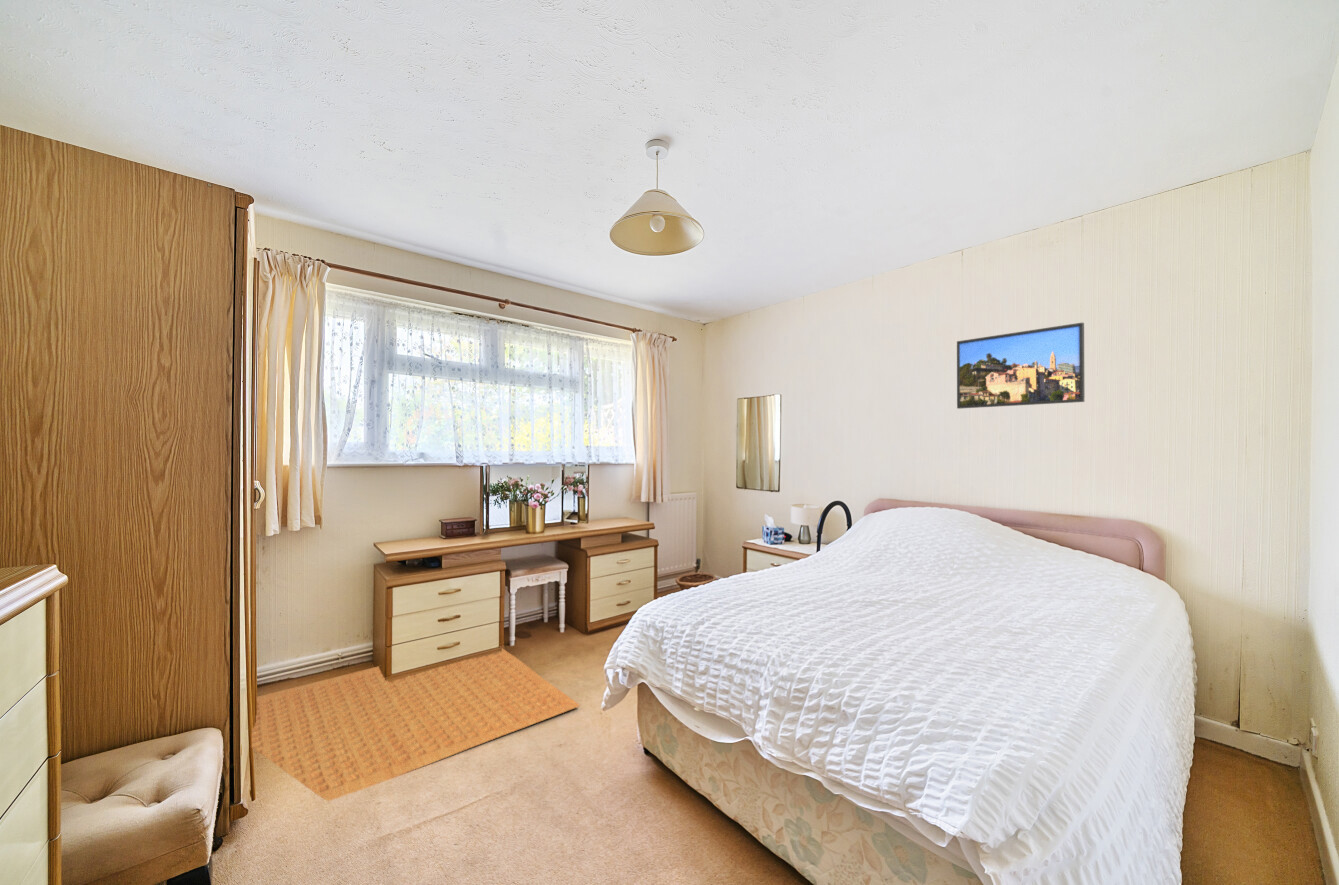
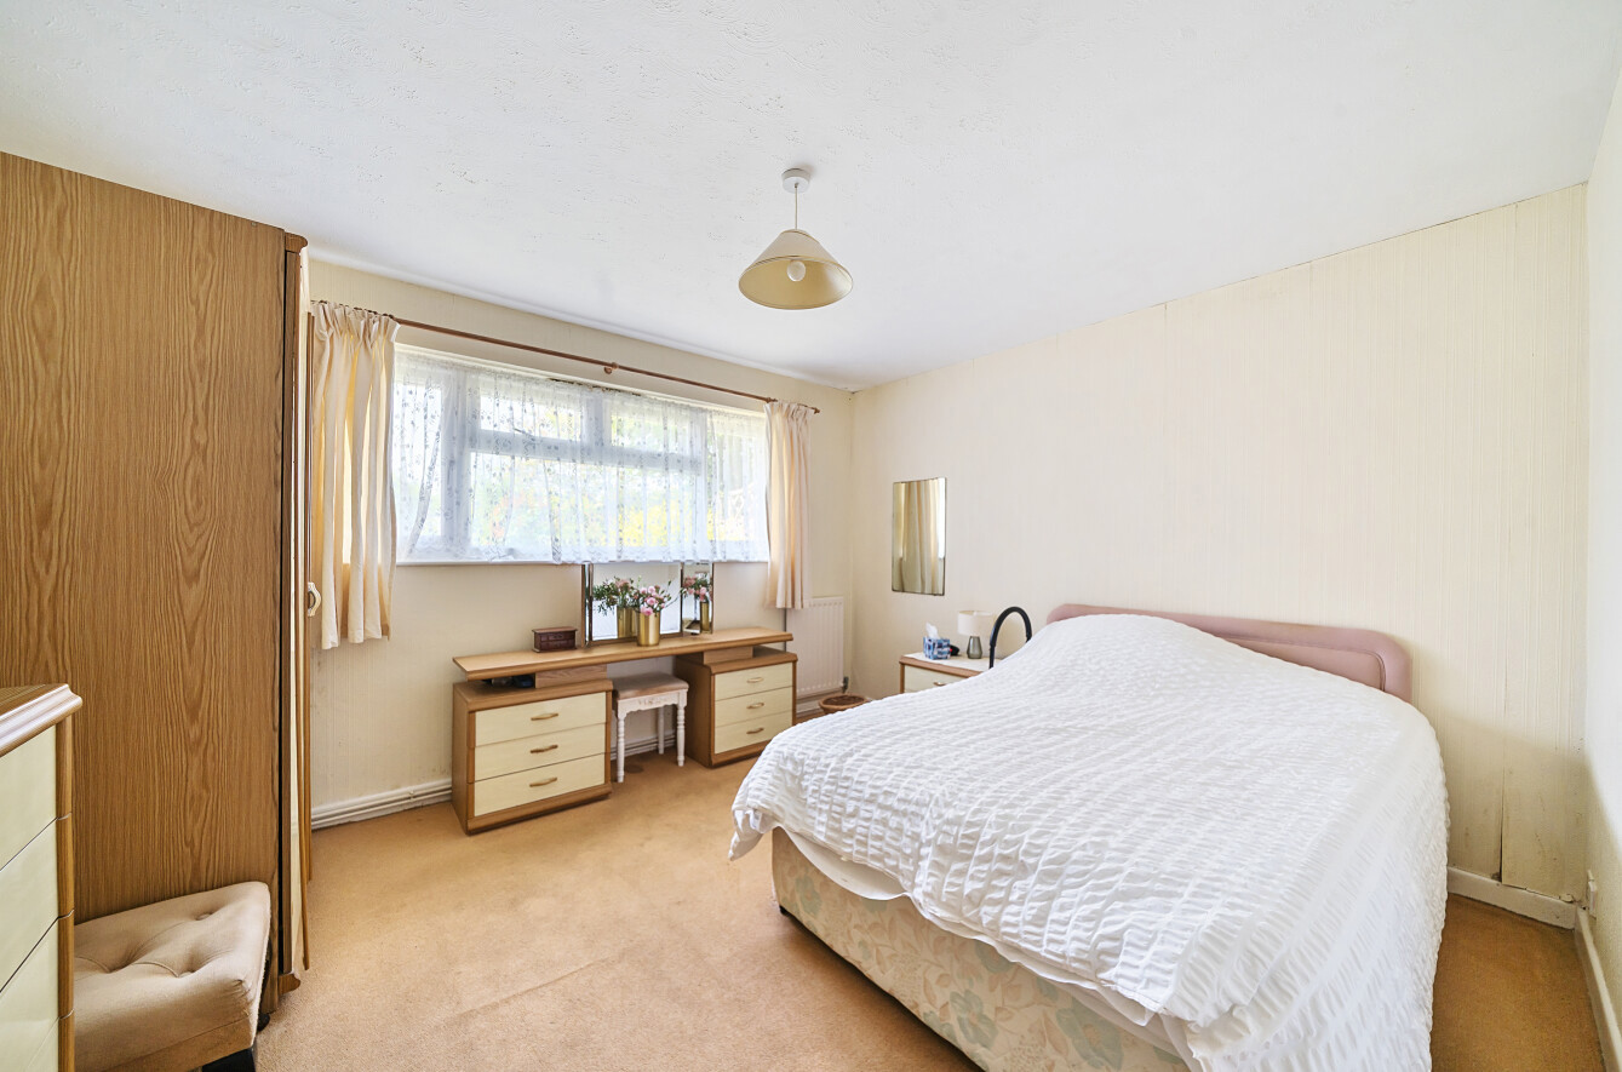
- rug [251,647,581,802]
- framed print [956,321,1086,410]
